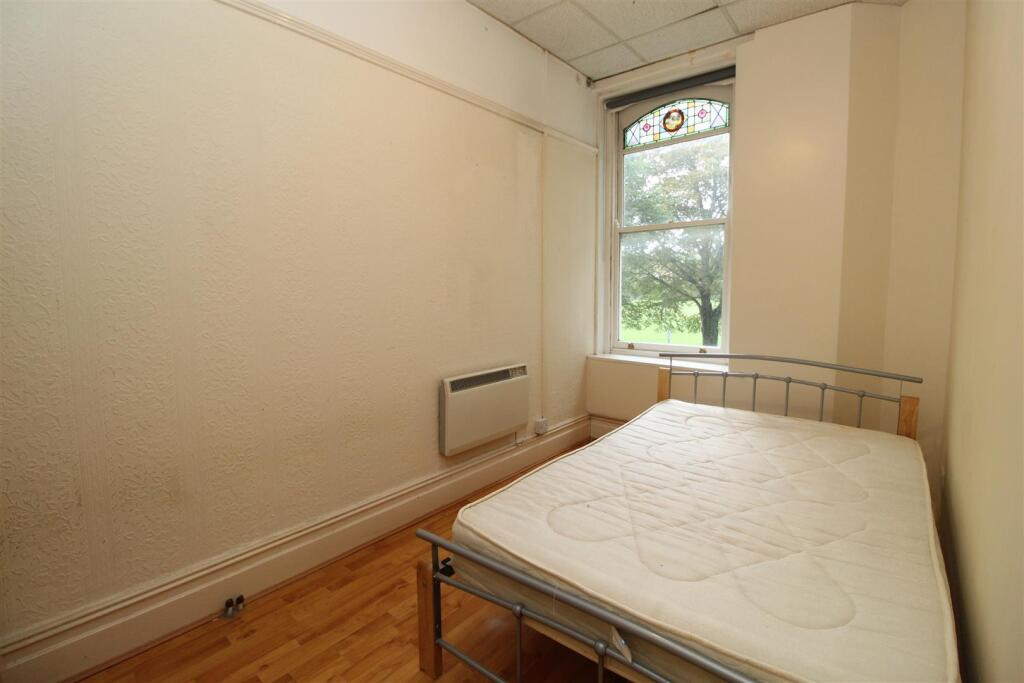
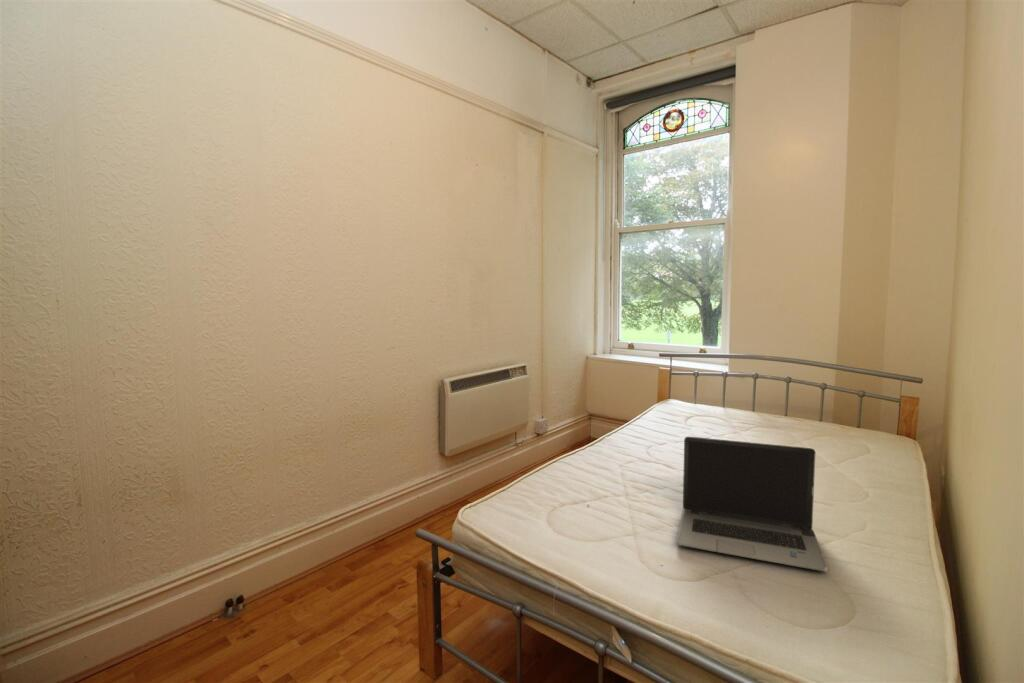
+ laptop computer [676,436,830,573]
